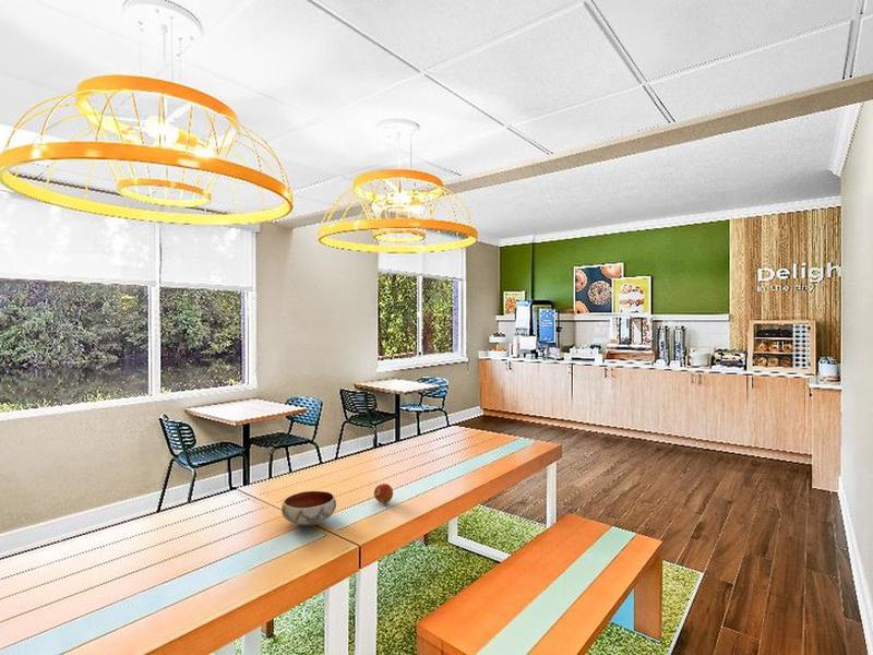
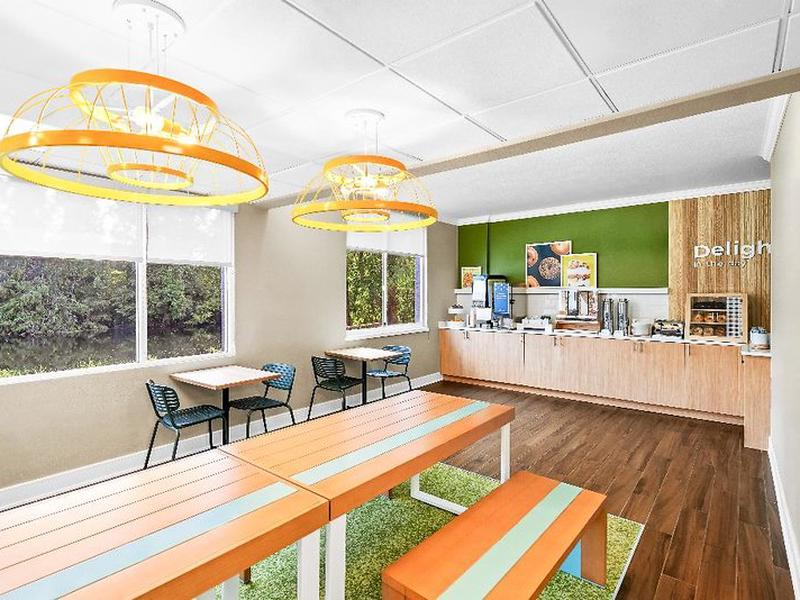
- bowl [280,490,337,528]
- fruit [373,483,394,504]
